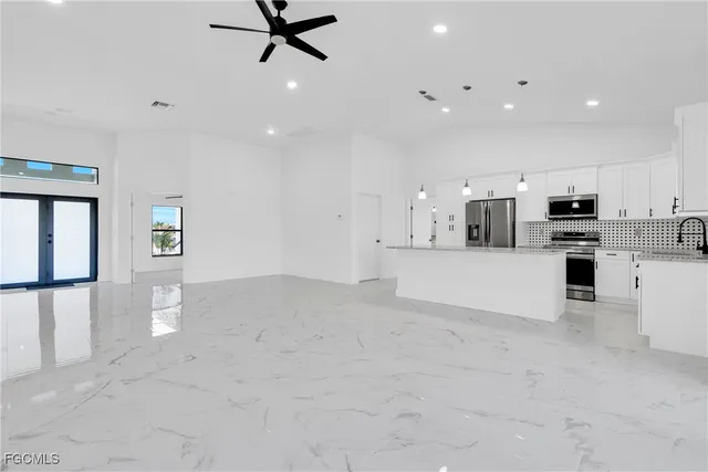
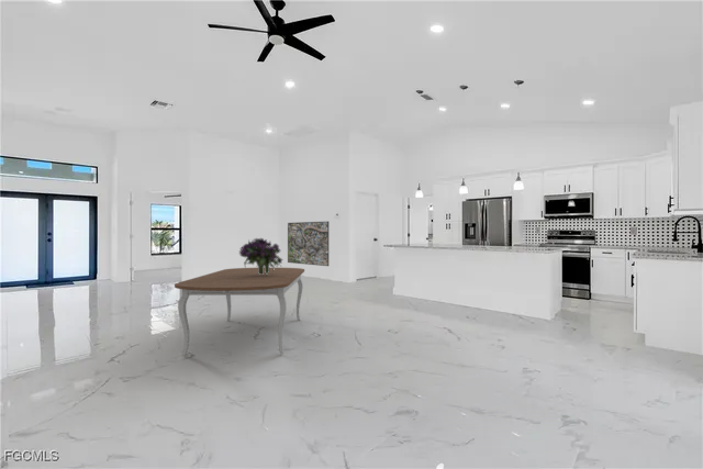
+ bouquet [238,236,283,275]
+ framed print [287,221,330,267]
+ dining table [174,267,305,356]
